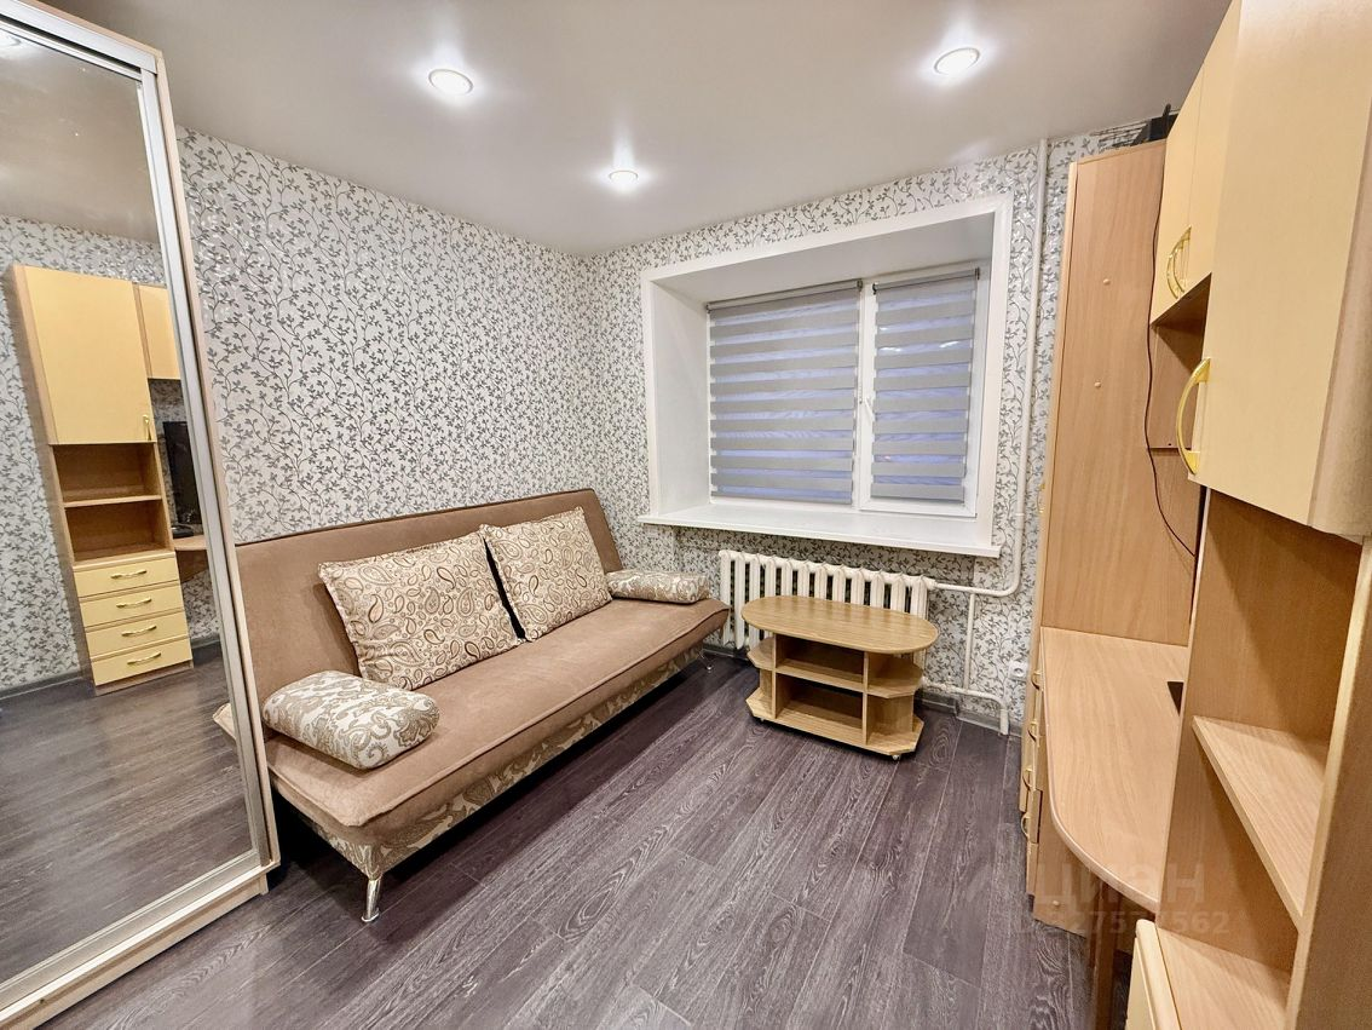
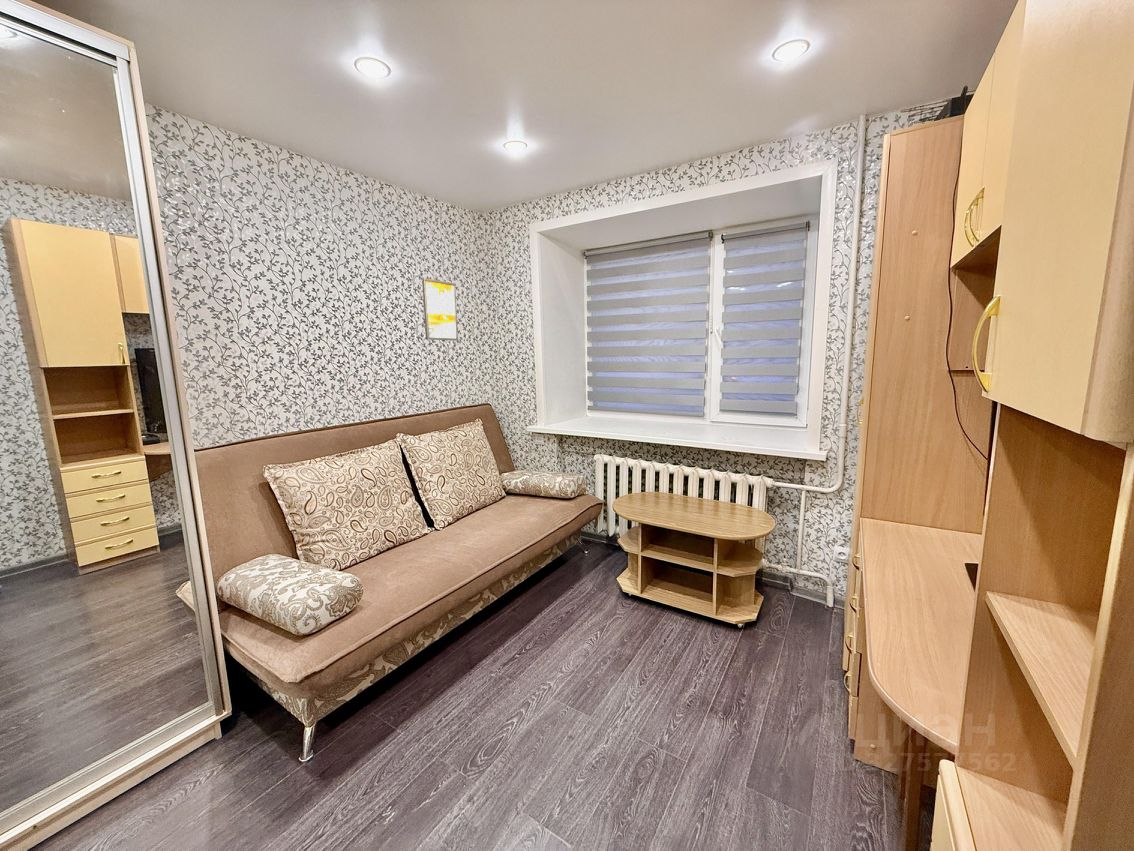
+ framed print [421,277,459,342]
